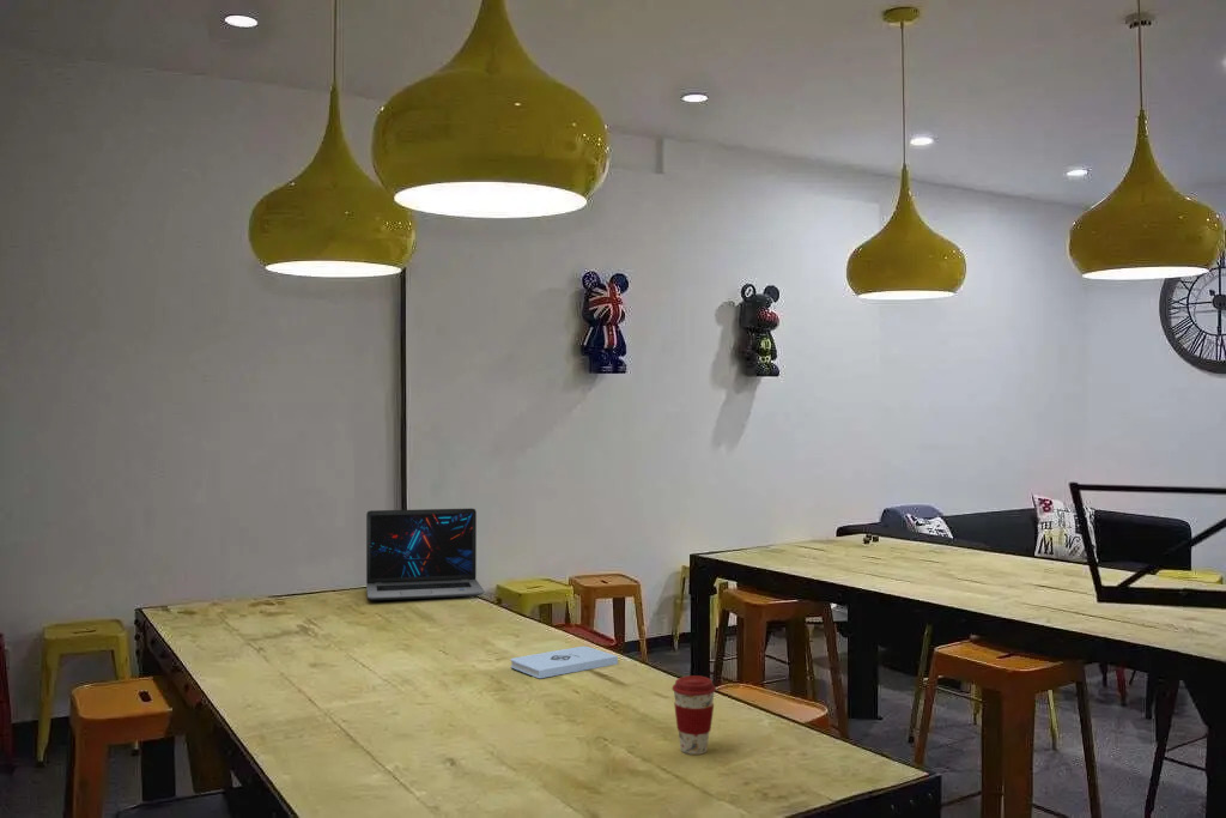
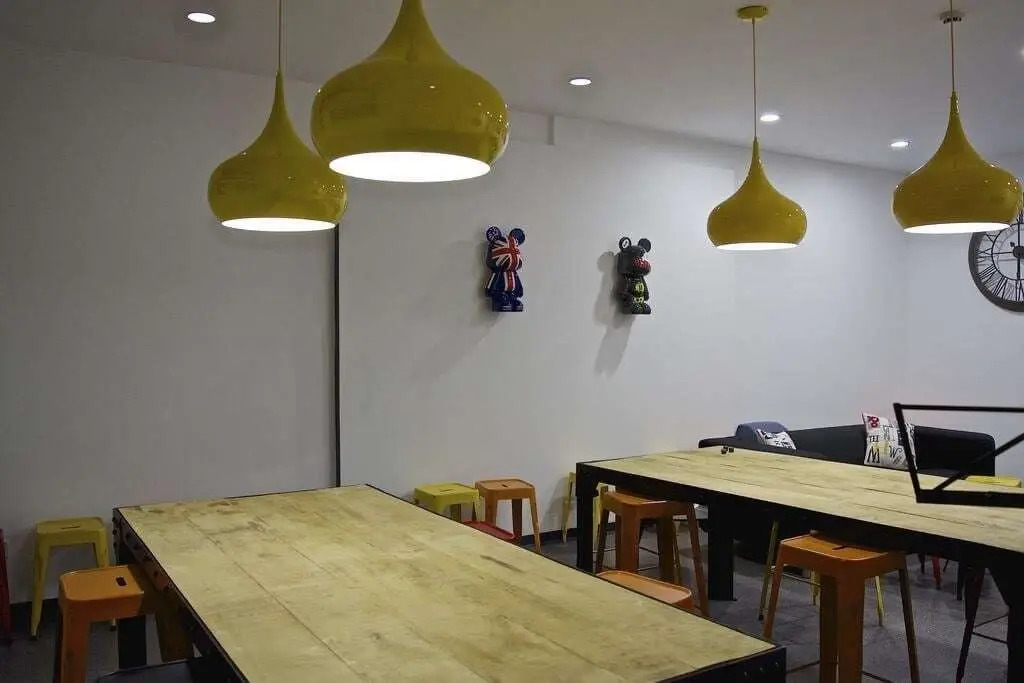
- notepad [510,646,619,680]
- coffee cup [670,674,717,756]
- laptop [365,508,486,601]
